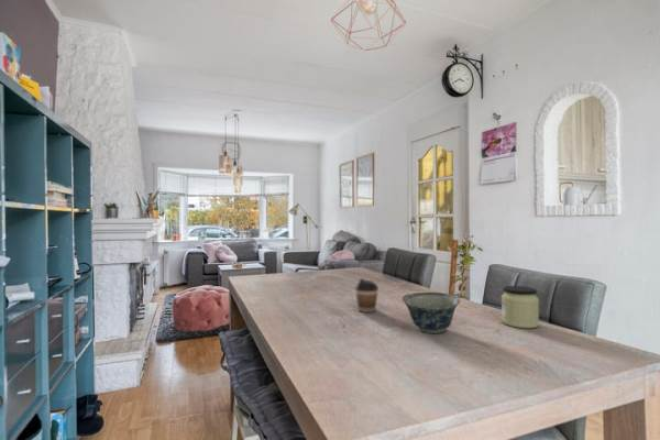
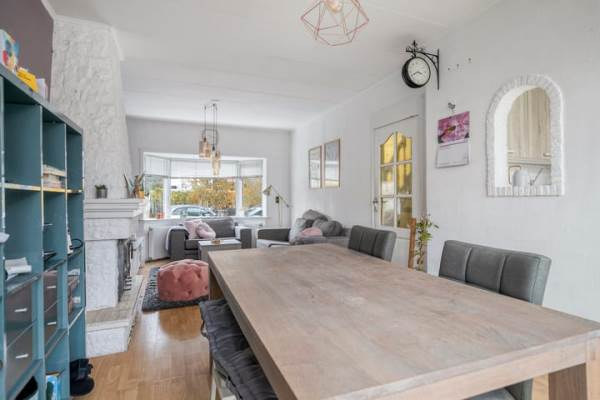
- coffee cup [354,277,380,314]
- jar [501,285,540,329]
- bowl [402,292,461,334]
